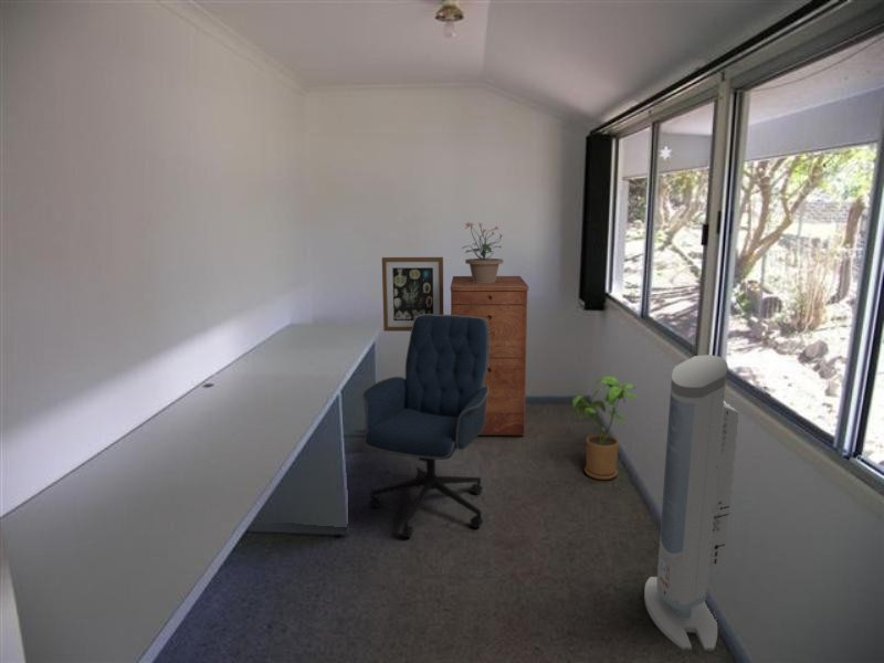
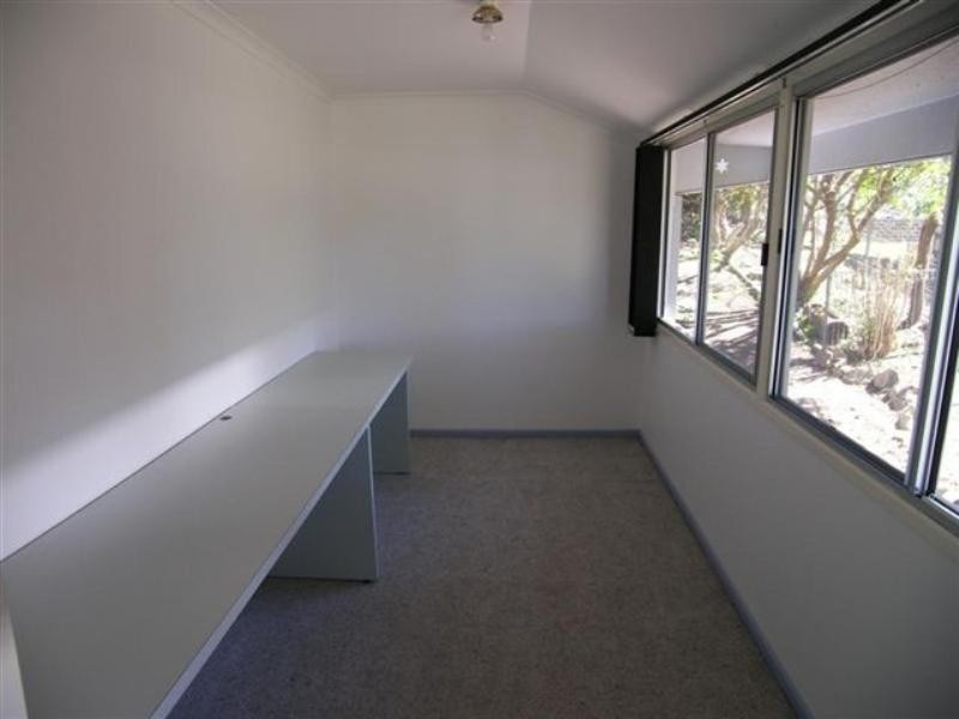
- air purifier [643,354,739,652]
- filing cabinet [450,275,529,436]
- potted plant [461,221,504,283]
- office chair [361,314,490,538]
- house plant [571,375,638,481]
- wall art [381,256,444,333]
